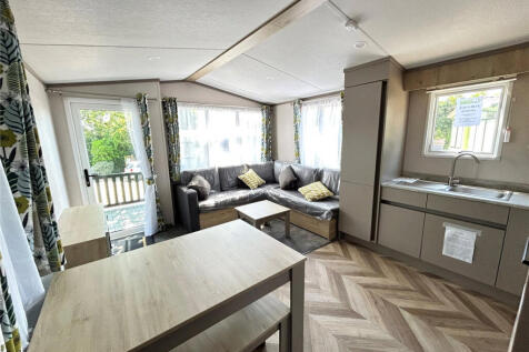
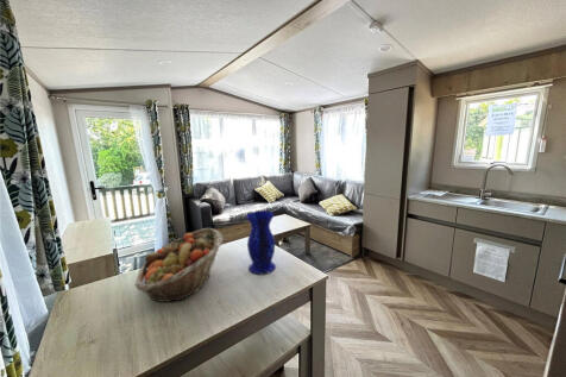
+ vase [245,211,277,275]
+ fruit basket [134,227,225,303]
